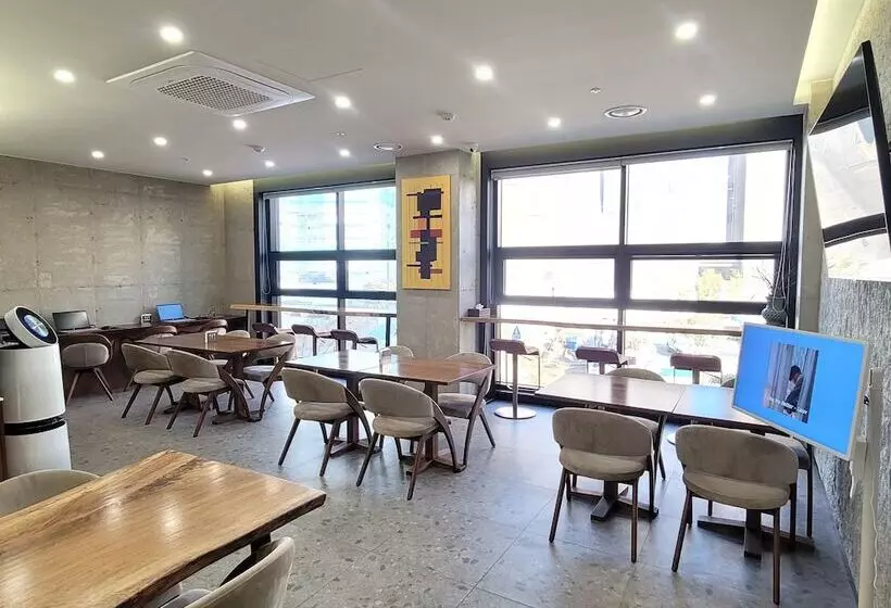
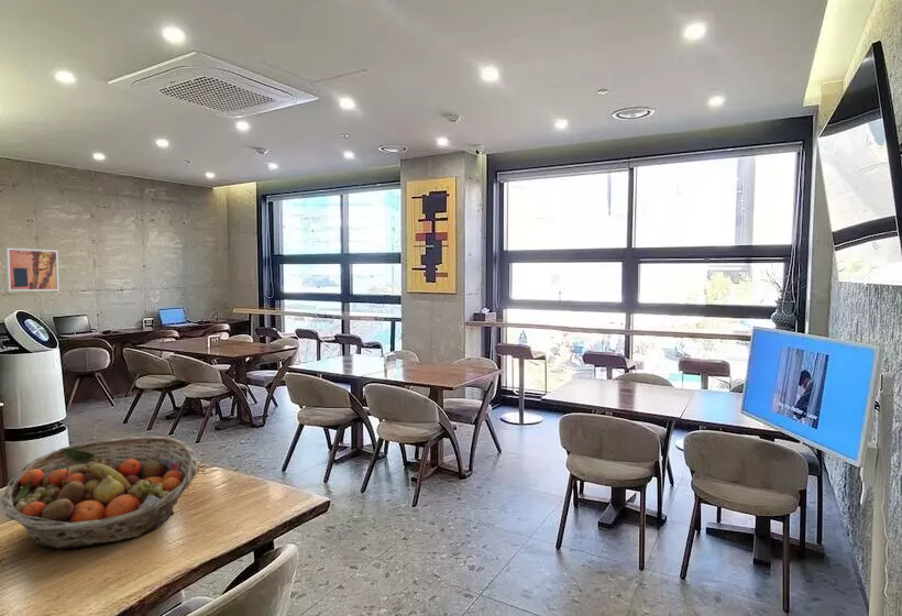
+ wall art [4,246,61,293]
+ fruit basket [0,436,199,550]
